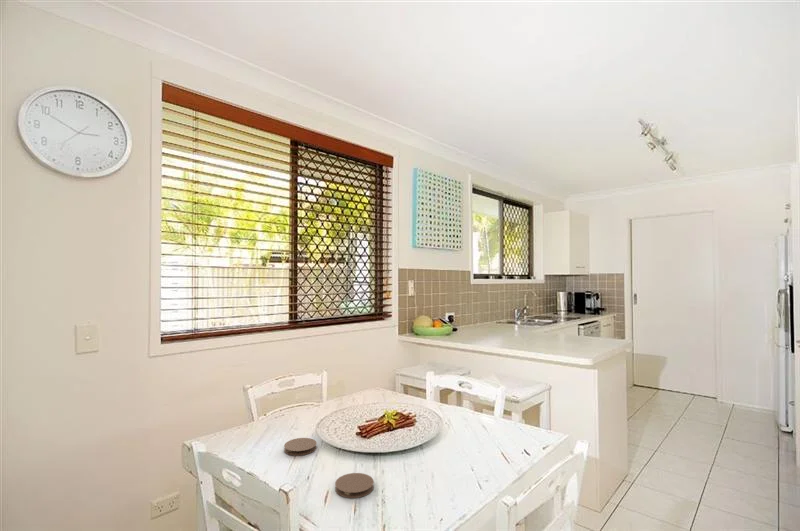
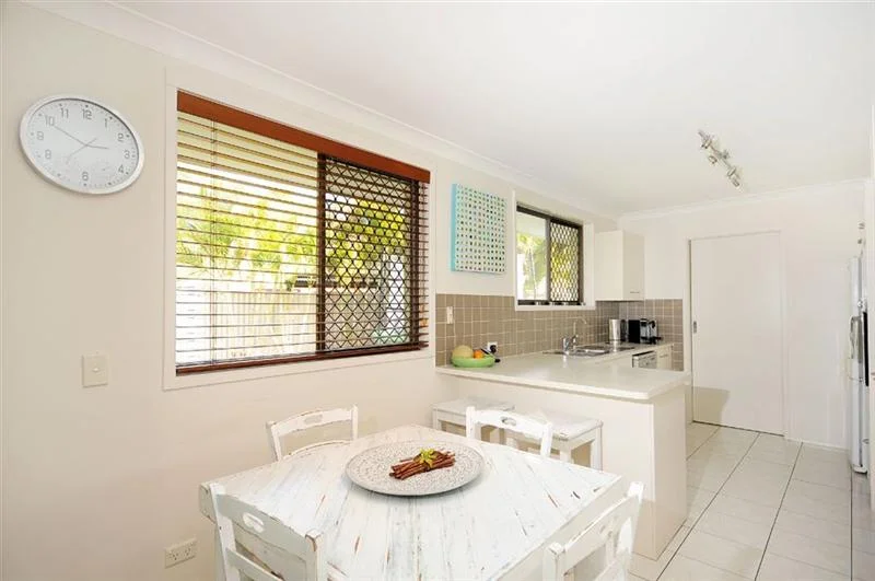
- coaster [334,472,375,499]
- coaster [283,437,318,457]
